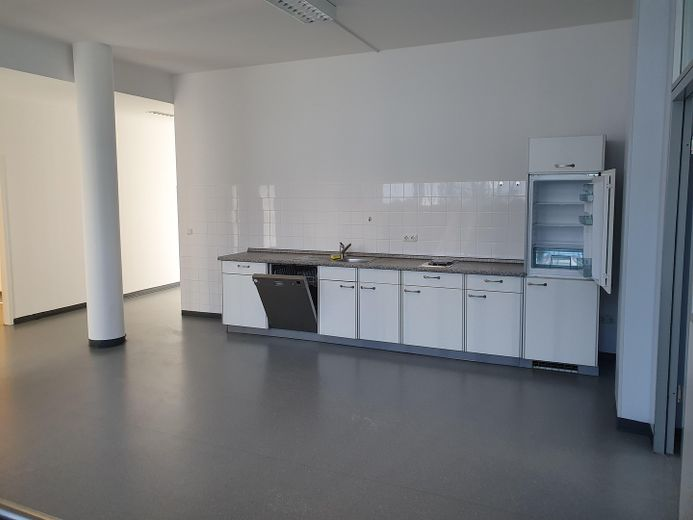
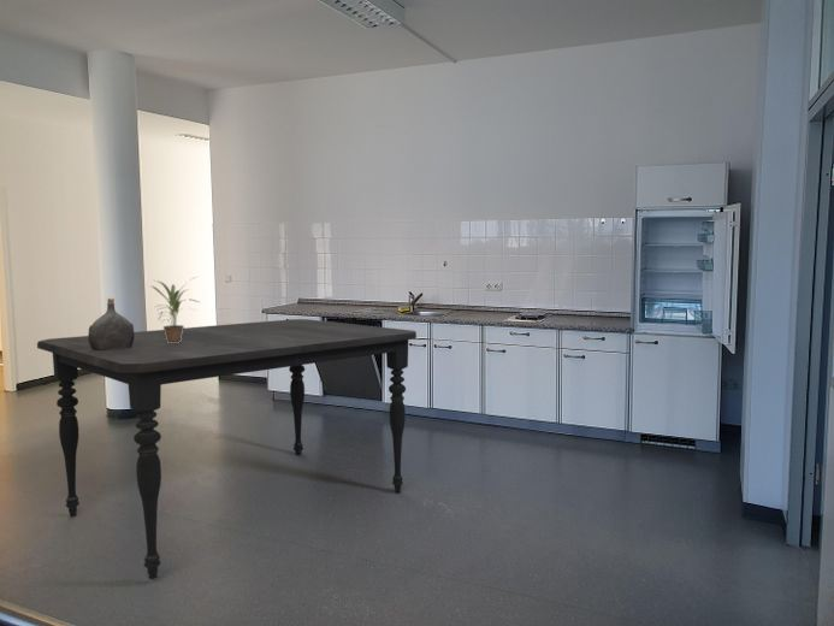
+ water jug [87,297,135,350]
+ dining table [36,318,418,580]
+ potted plant [150,276,200,343]
